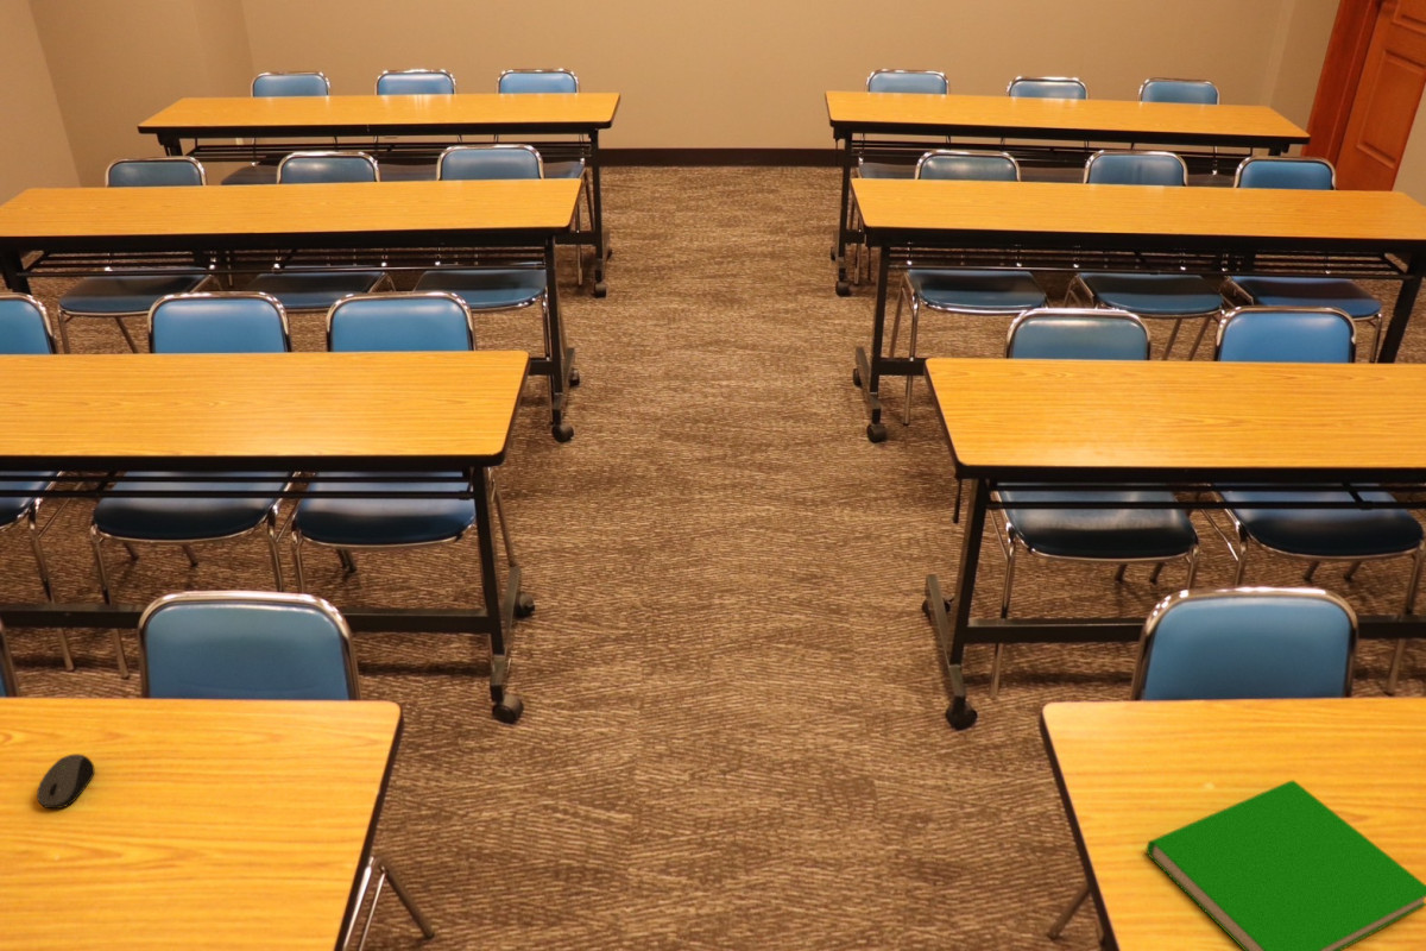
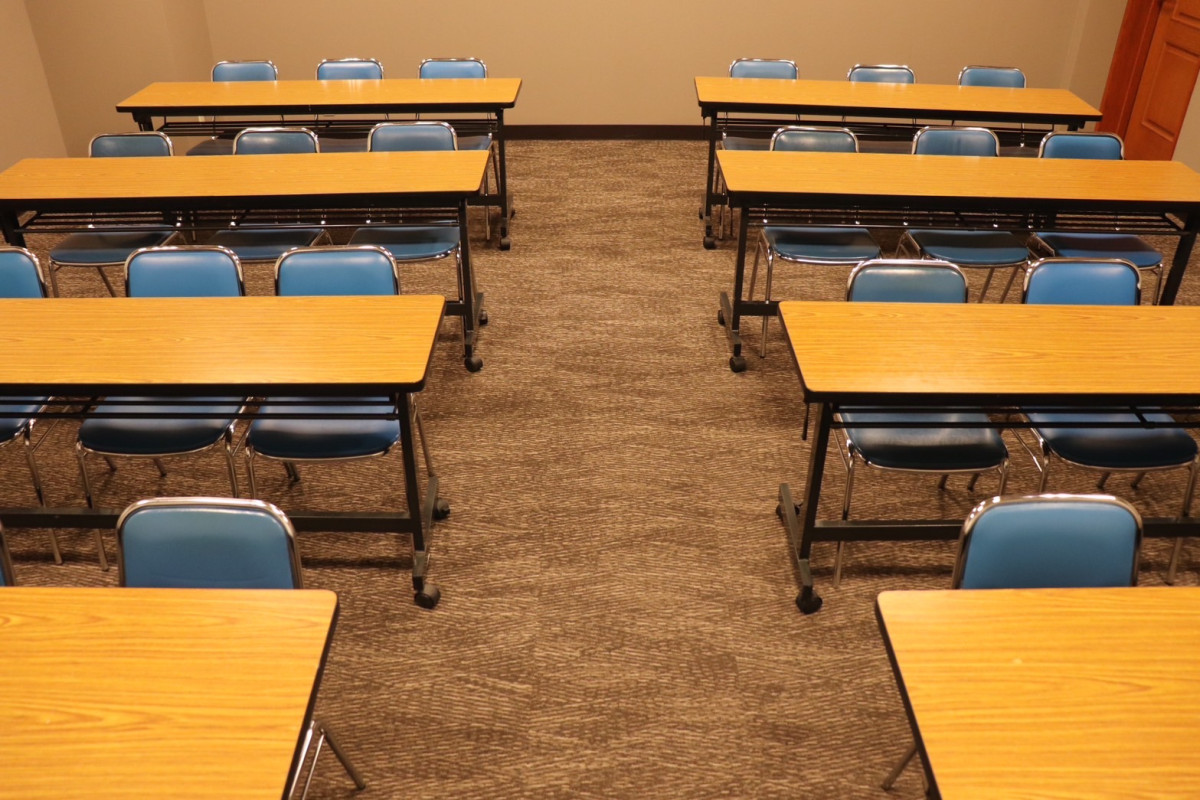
- book [1146,779,1426,951]
- computer mouse [36,752,96,810]
